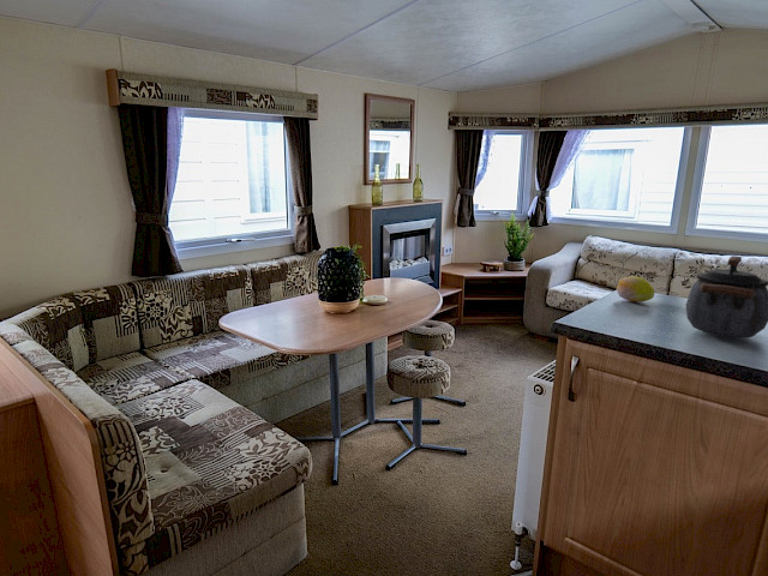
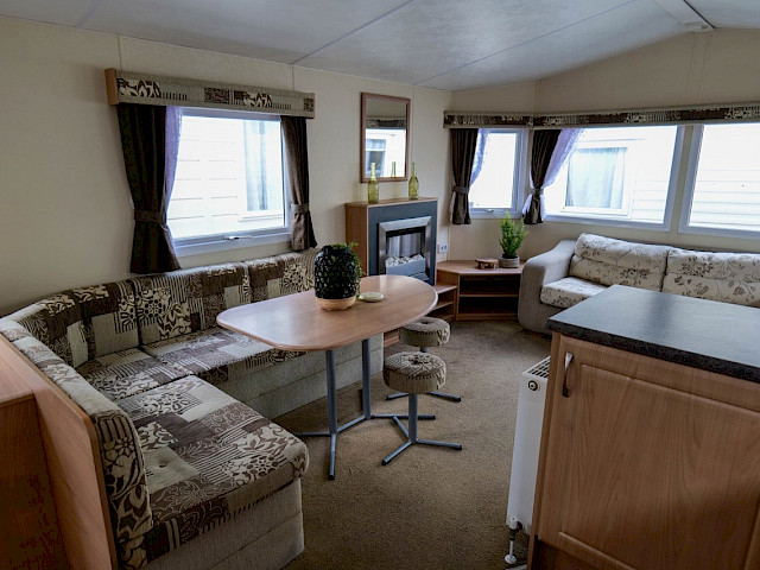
- fruit [616,275,655,302]
- kettle [685,254,768,340]
